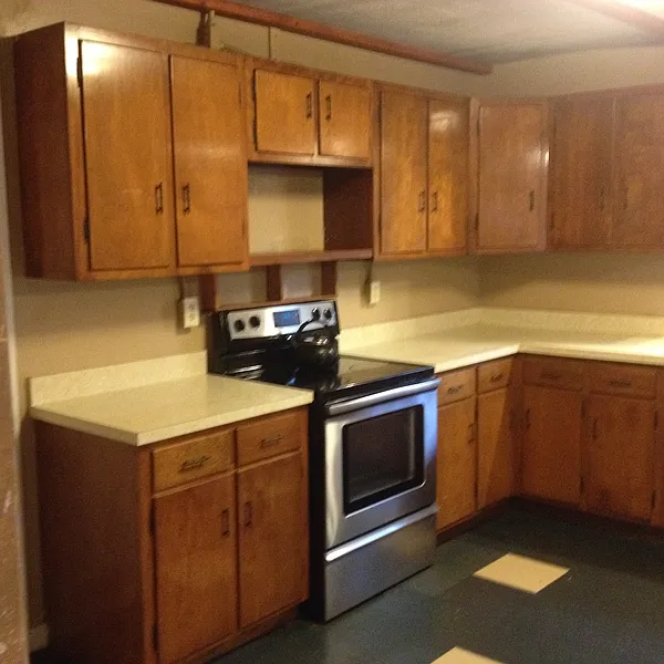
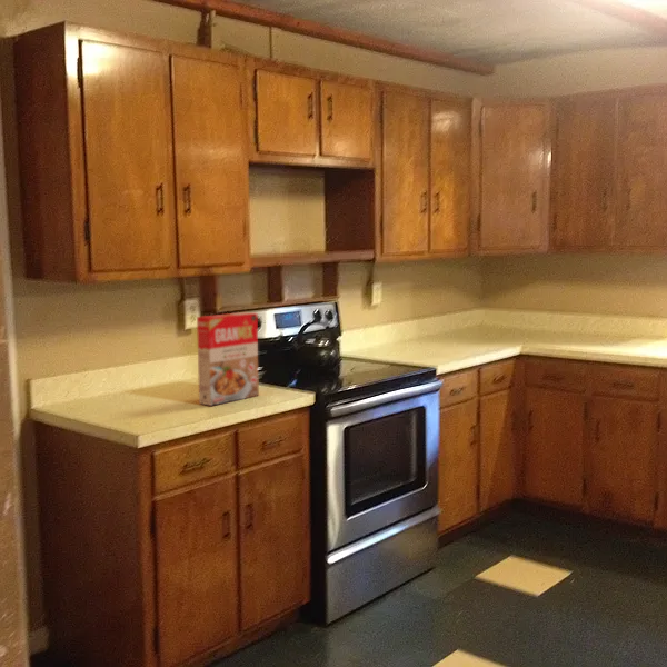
+ cereal box [196,311,260,407]
